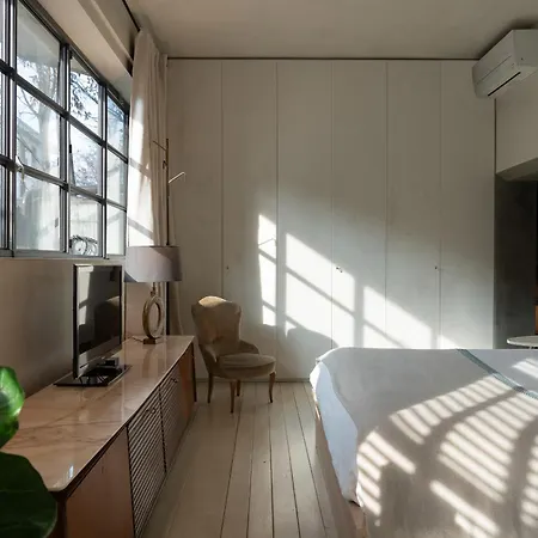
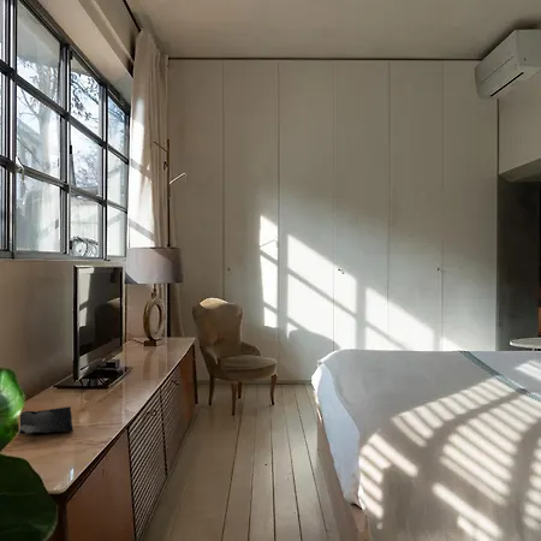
+ speaker [18,405,75,435]
